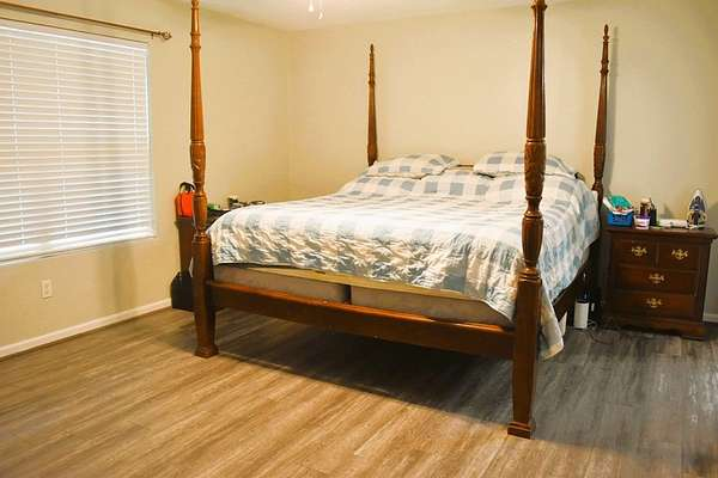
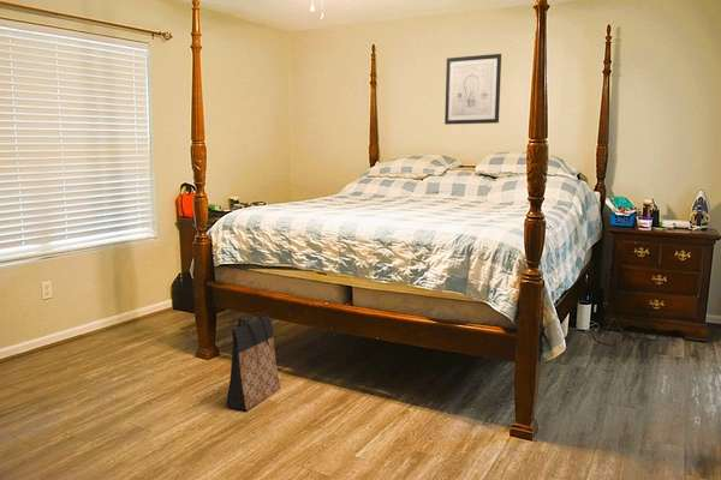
+ bag [225,312,281,412]
+ wall art [443,53,502,126]
